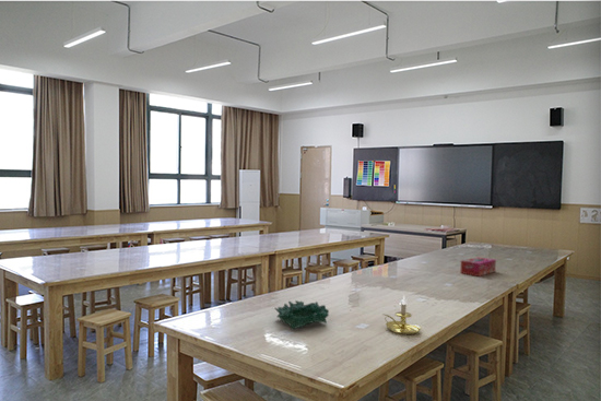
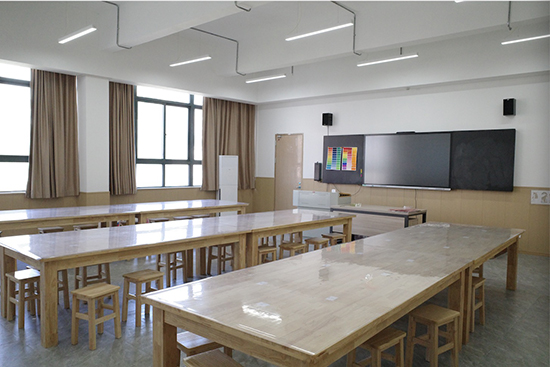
- tissue box [459,256,497,278]
- candle holder [381,294,422,335]
- decorative bowl [274,299,330,330]
